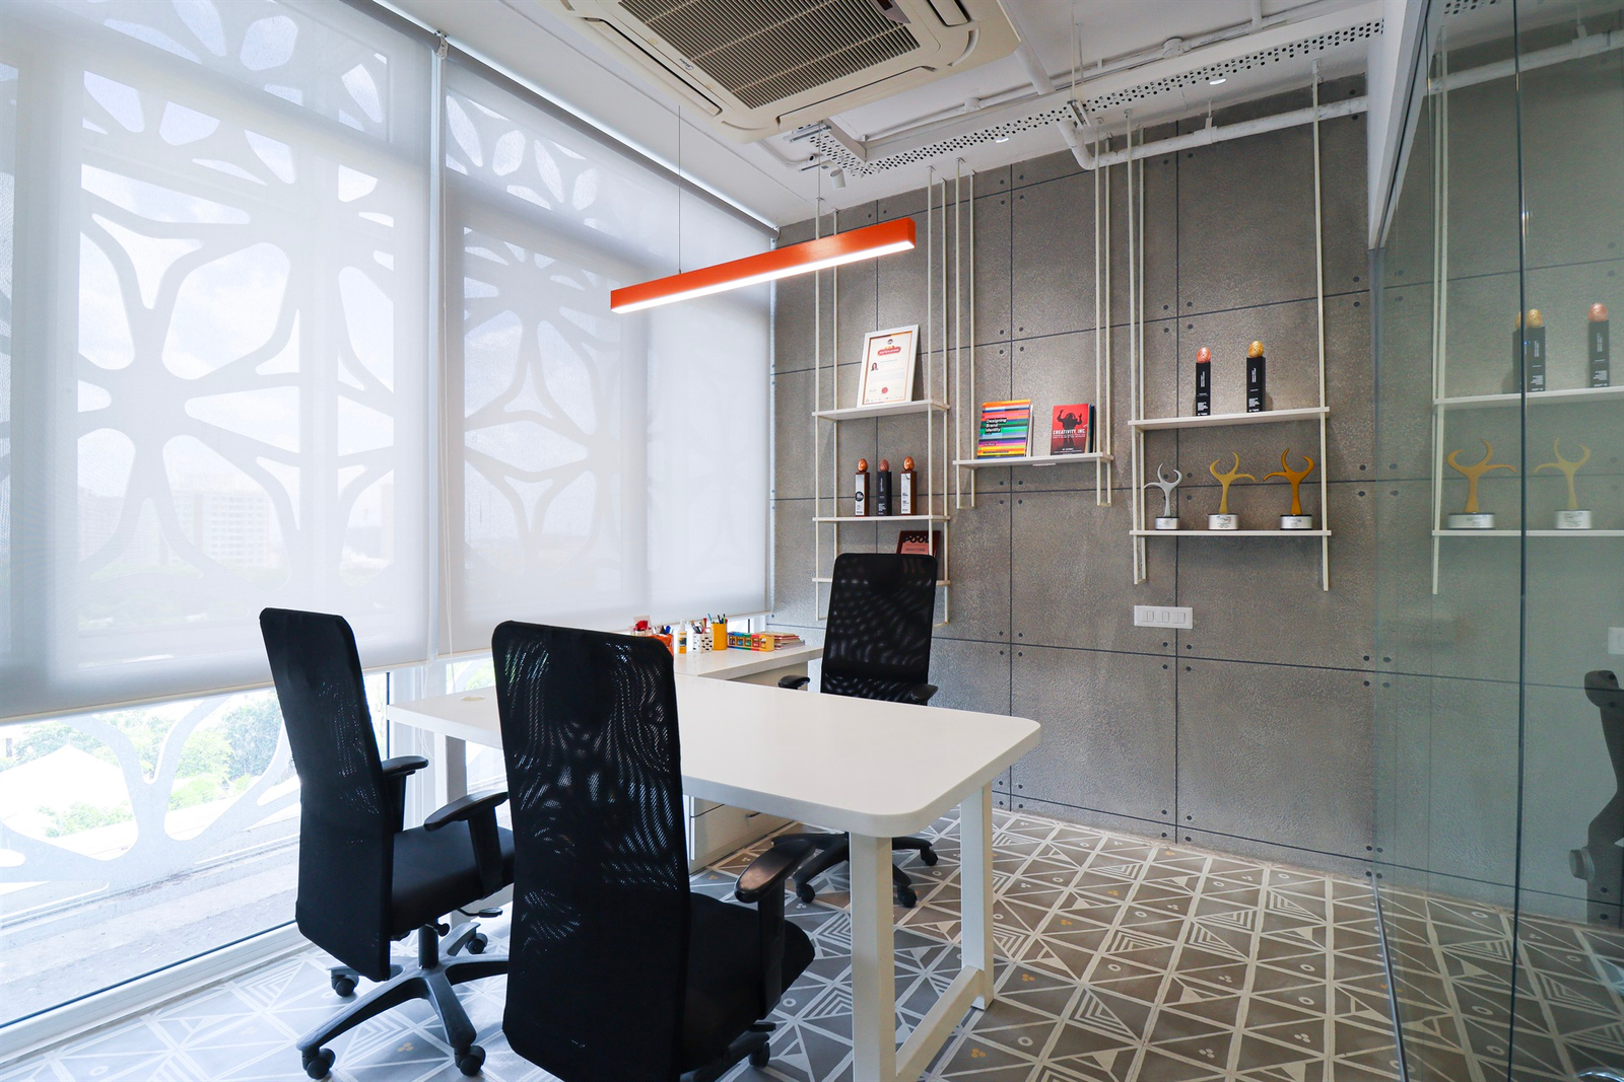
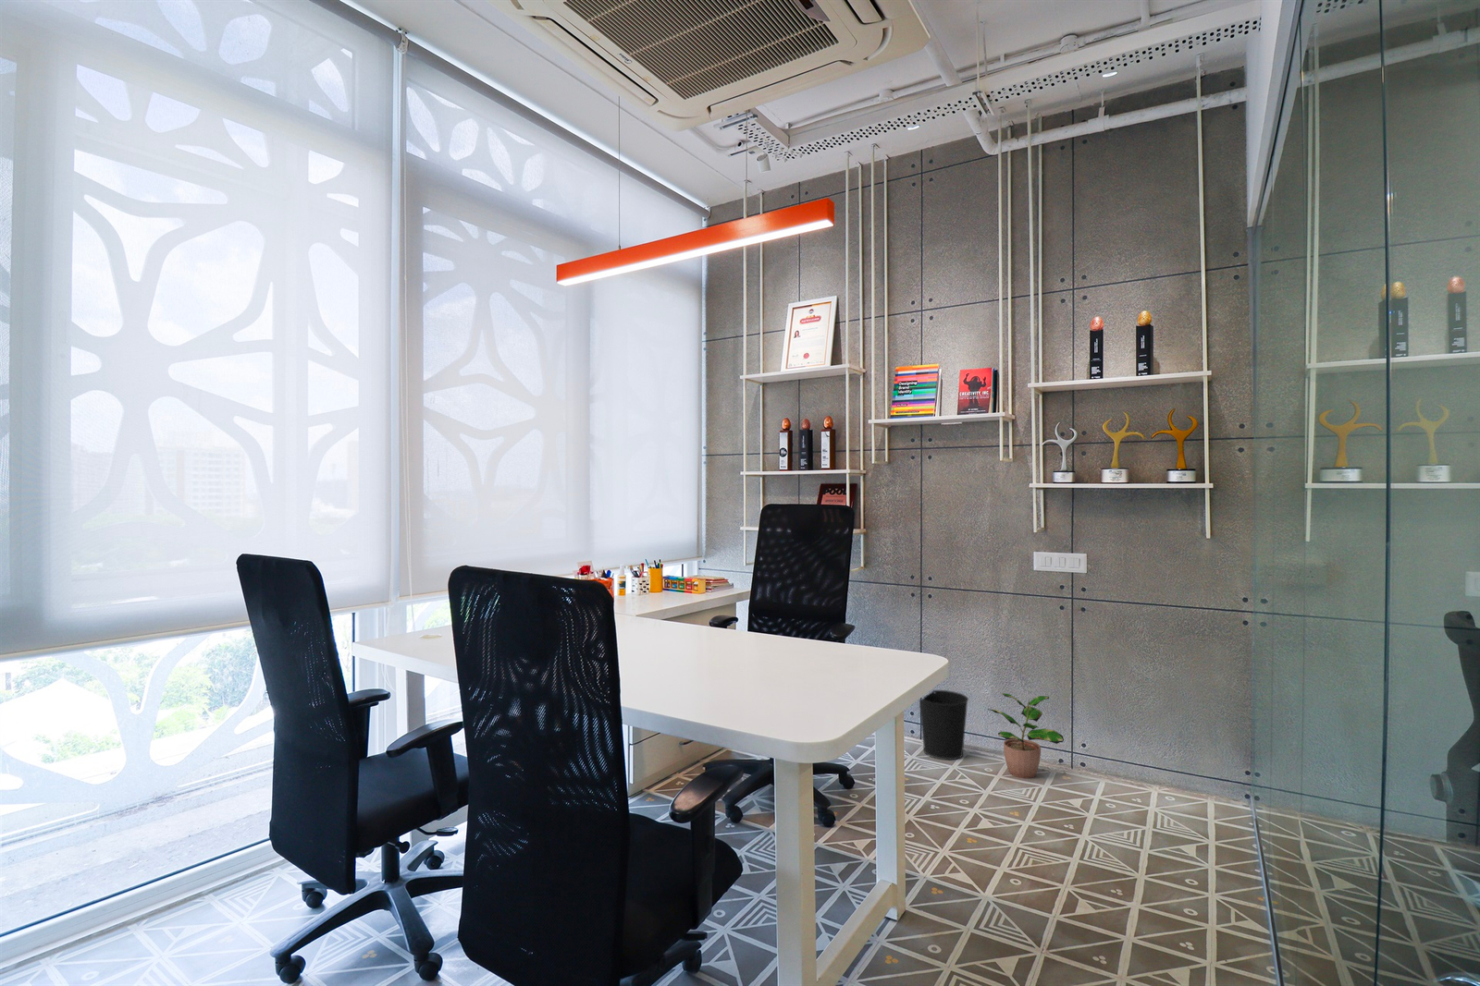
+ potted plant [987,692,1065,779]
+ wastebasket [918,689,969,760]
